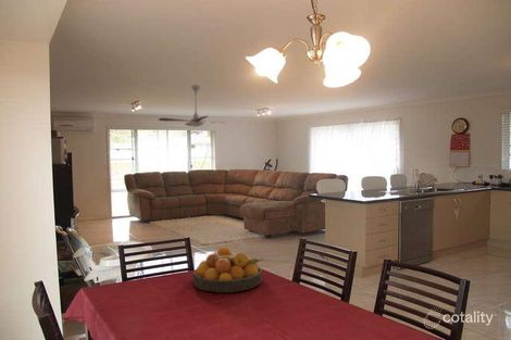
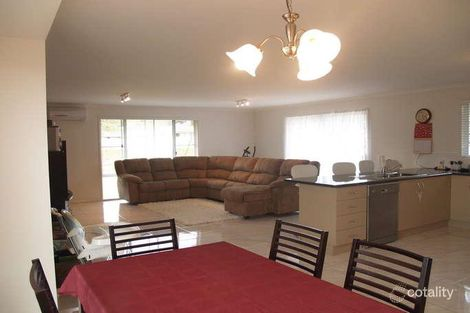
- ceiling fan [158,84,225,127]
- fruit bowl [191,245,265,293]
